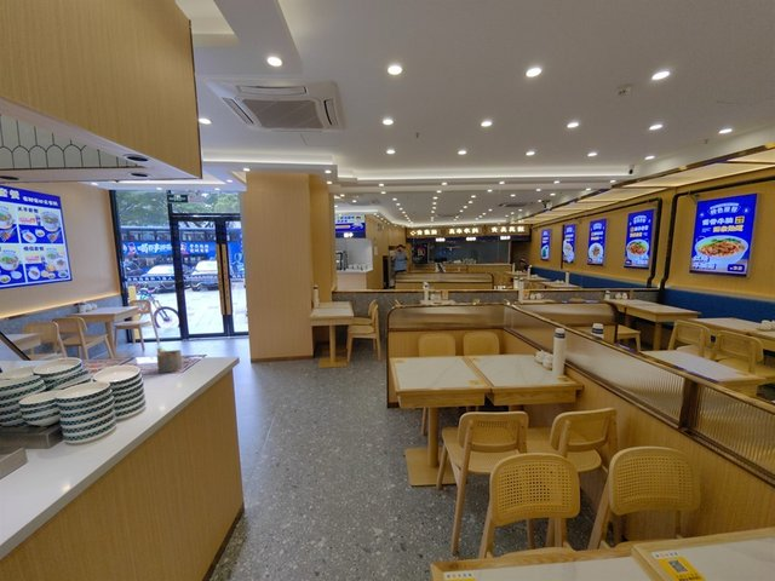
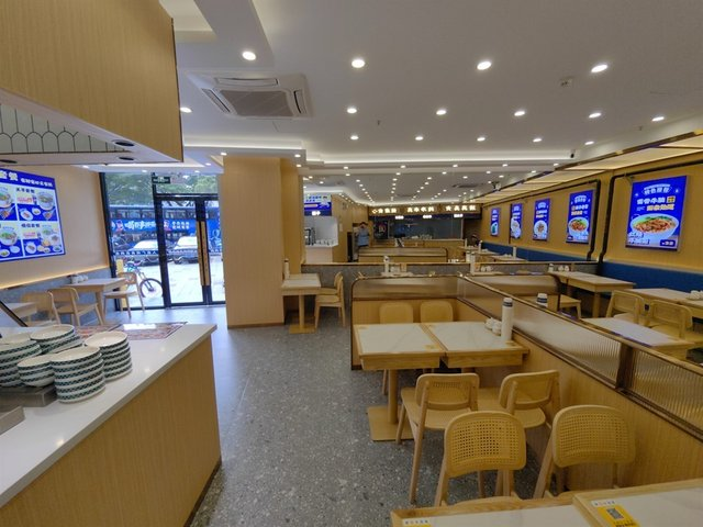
- napkin holder [156,346,183,374]
